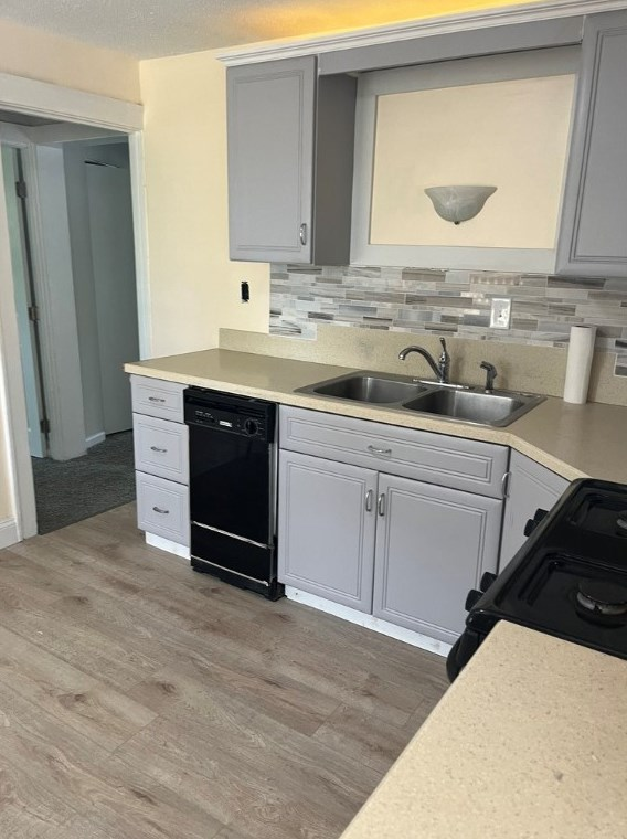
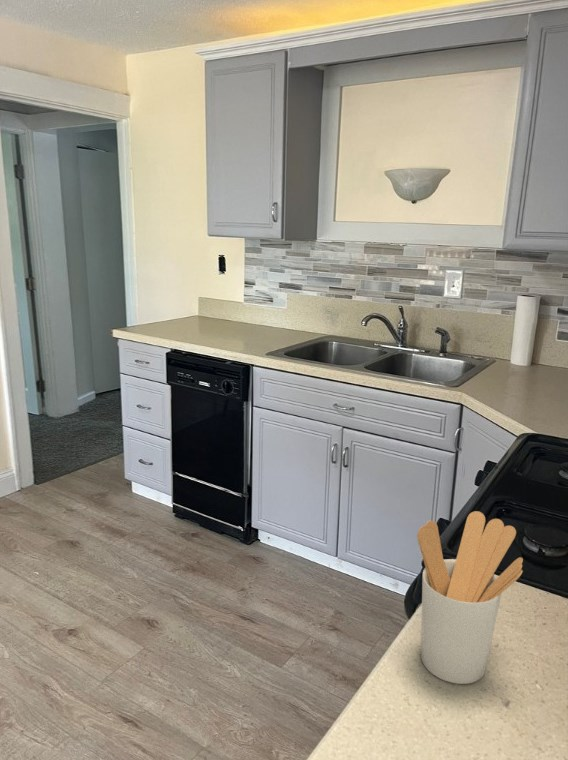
+ utensil holder [416,510,524,685]
